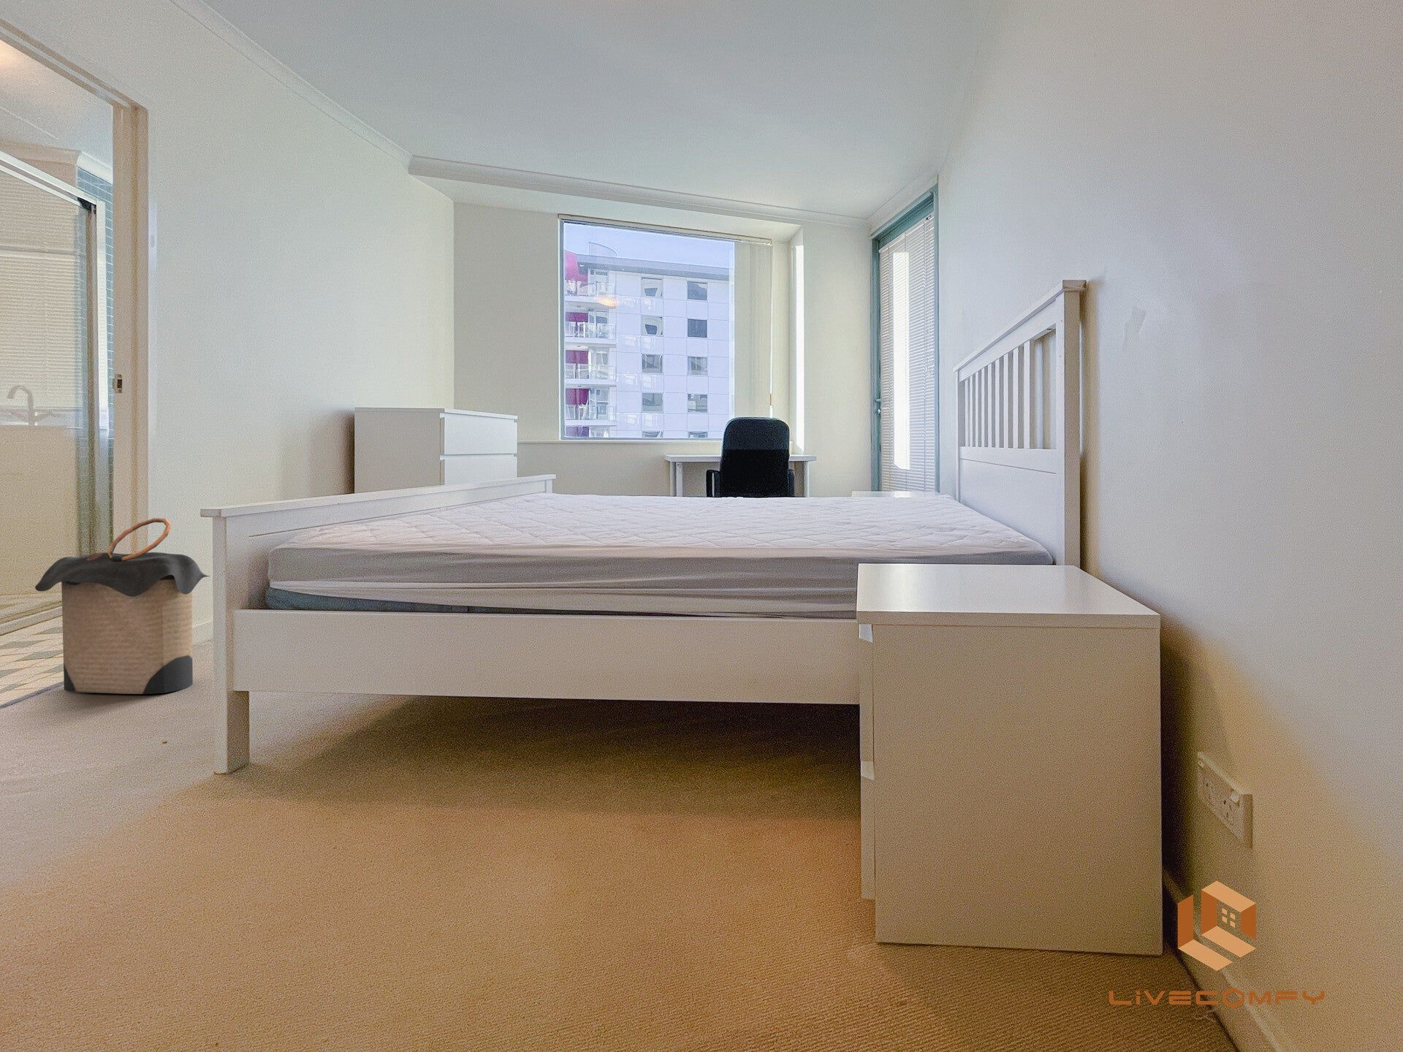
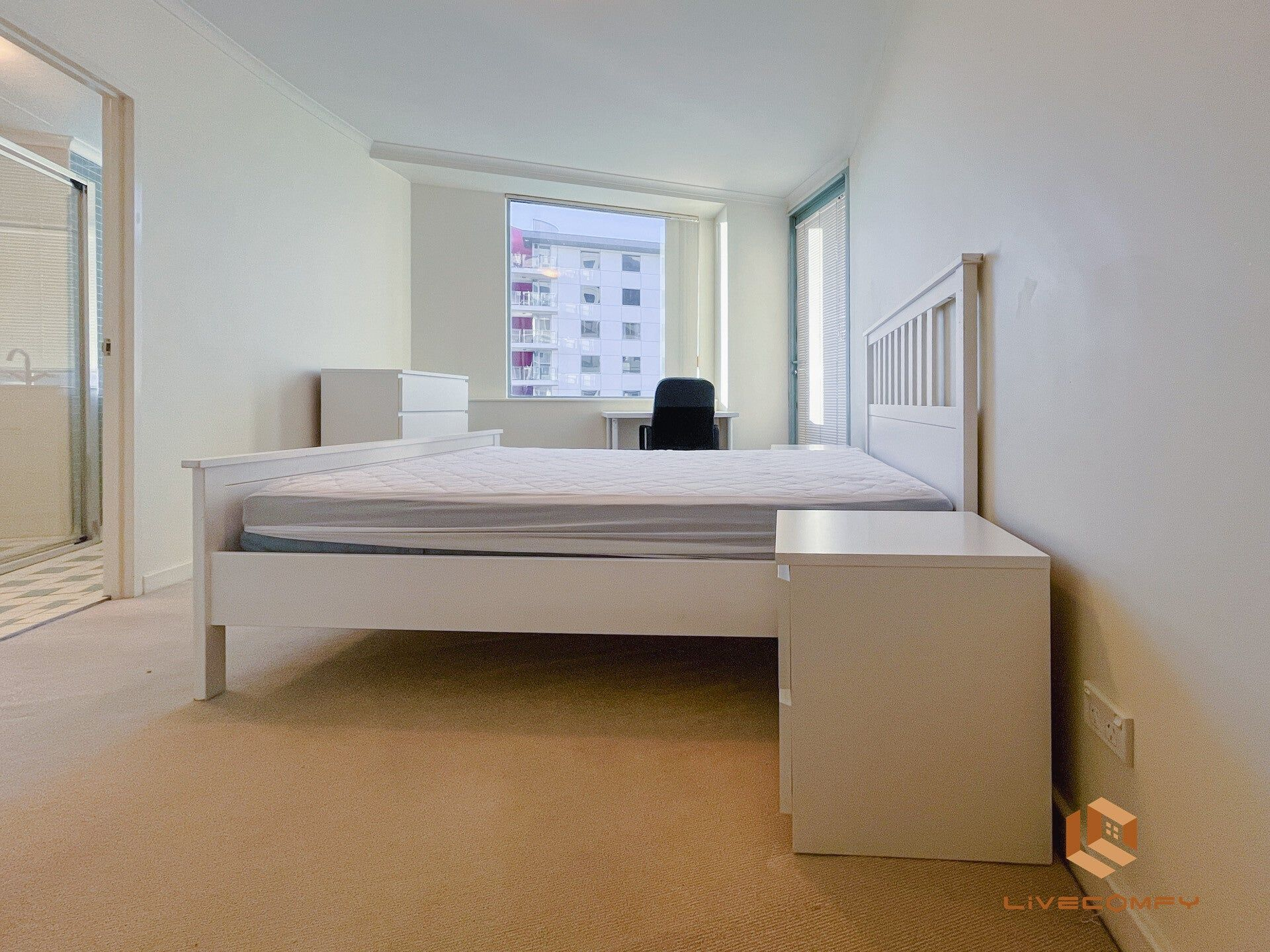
- laundry hamper [34,517,211,695]
